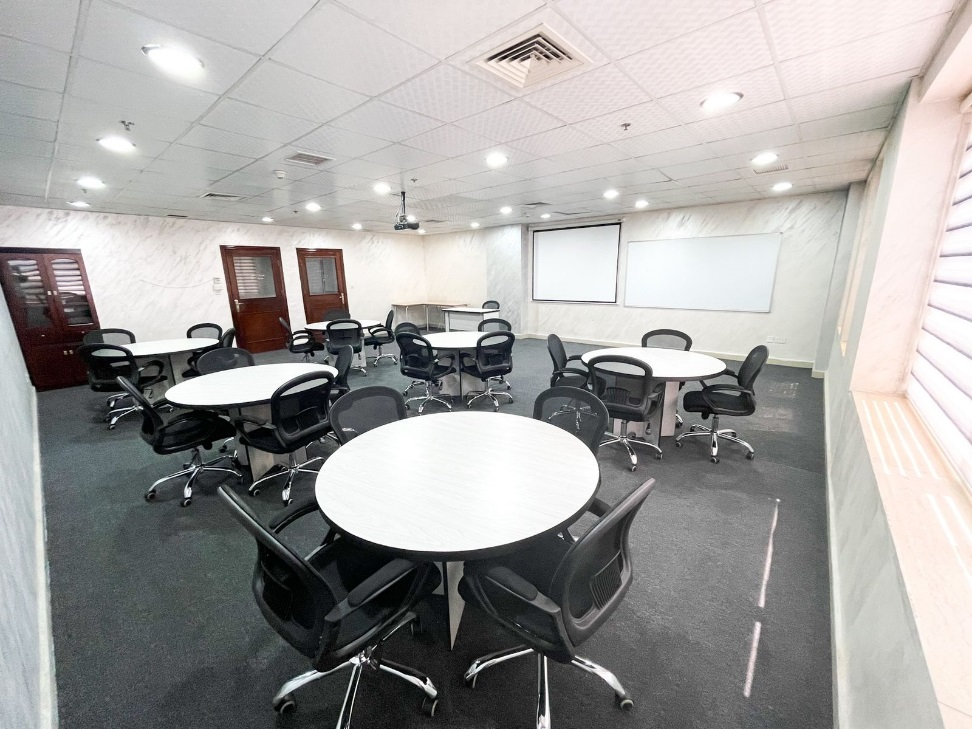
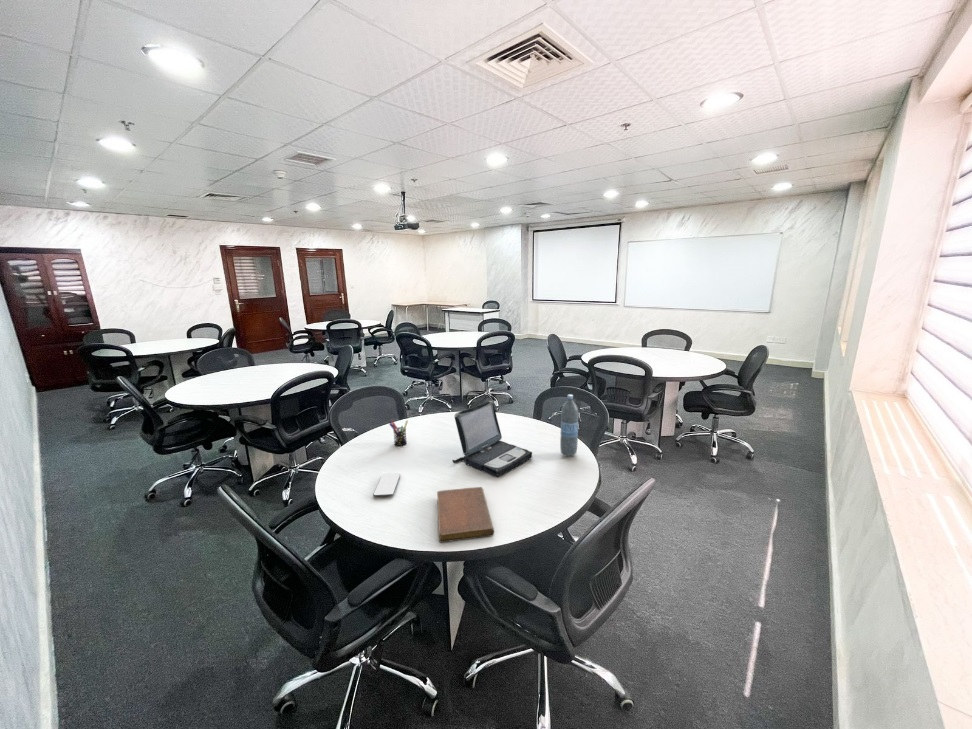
+ laptop [452,400,533,478]
+ water bottle [559,394,580,457]
+ notebook [436,486,495,544]
+ smartphone [372,473,401,498]
+ pen holder [388,419,409,447]
